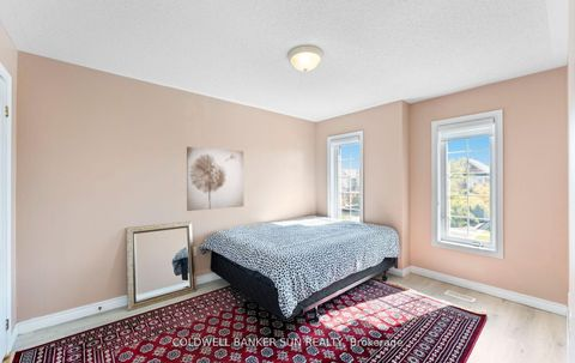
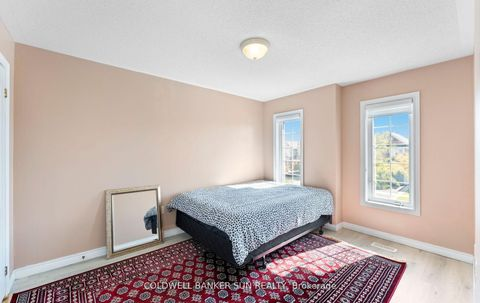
- wall art [186,146,244,212]
